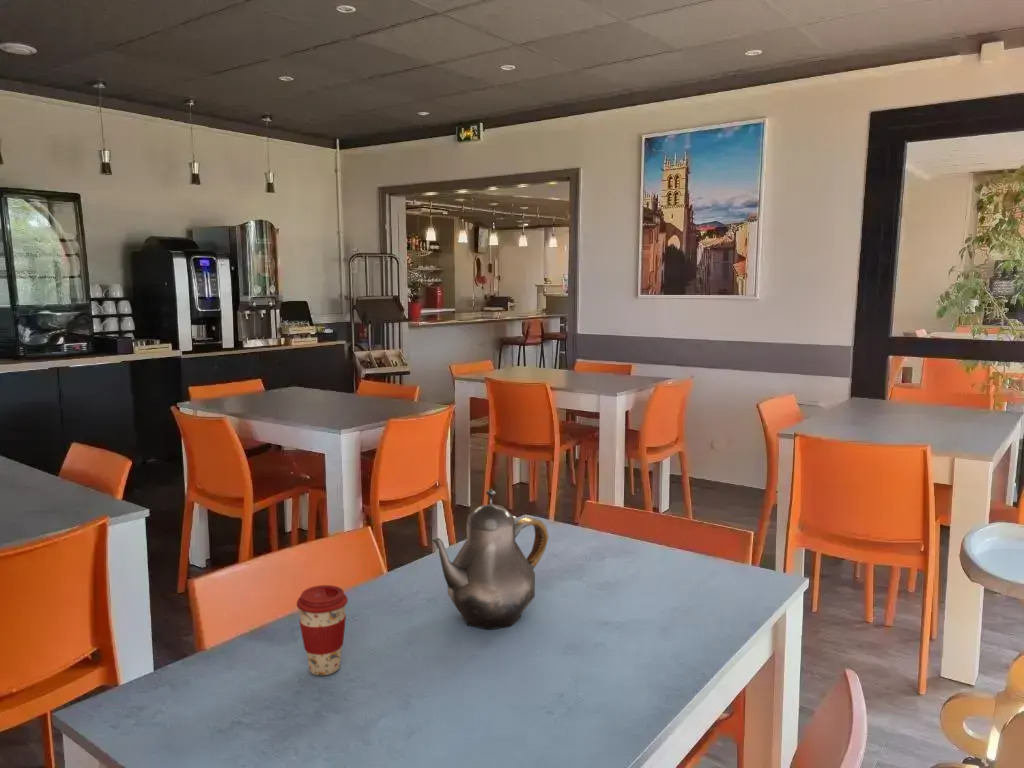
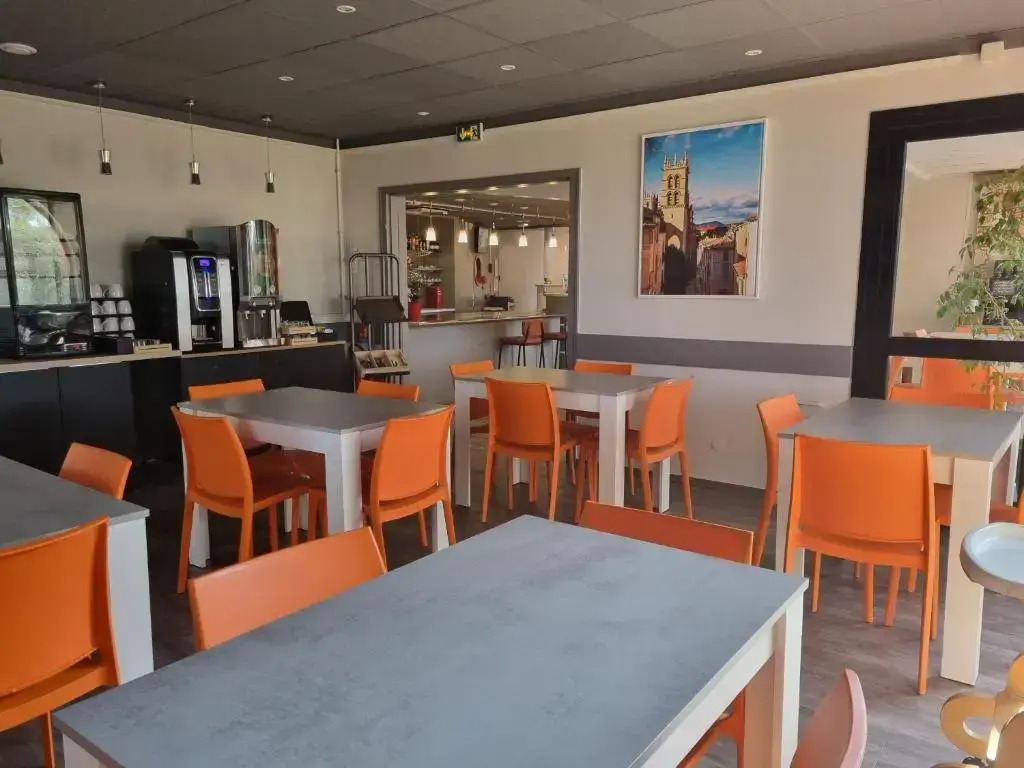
- teapot [431,488,550,631]
- coffee cup [296,584,349,676]
